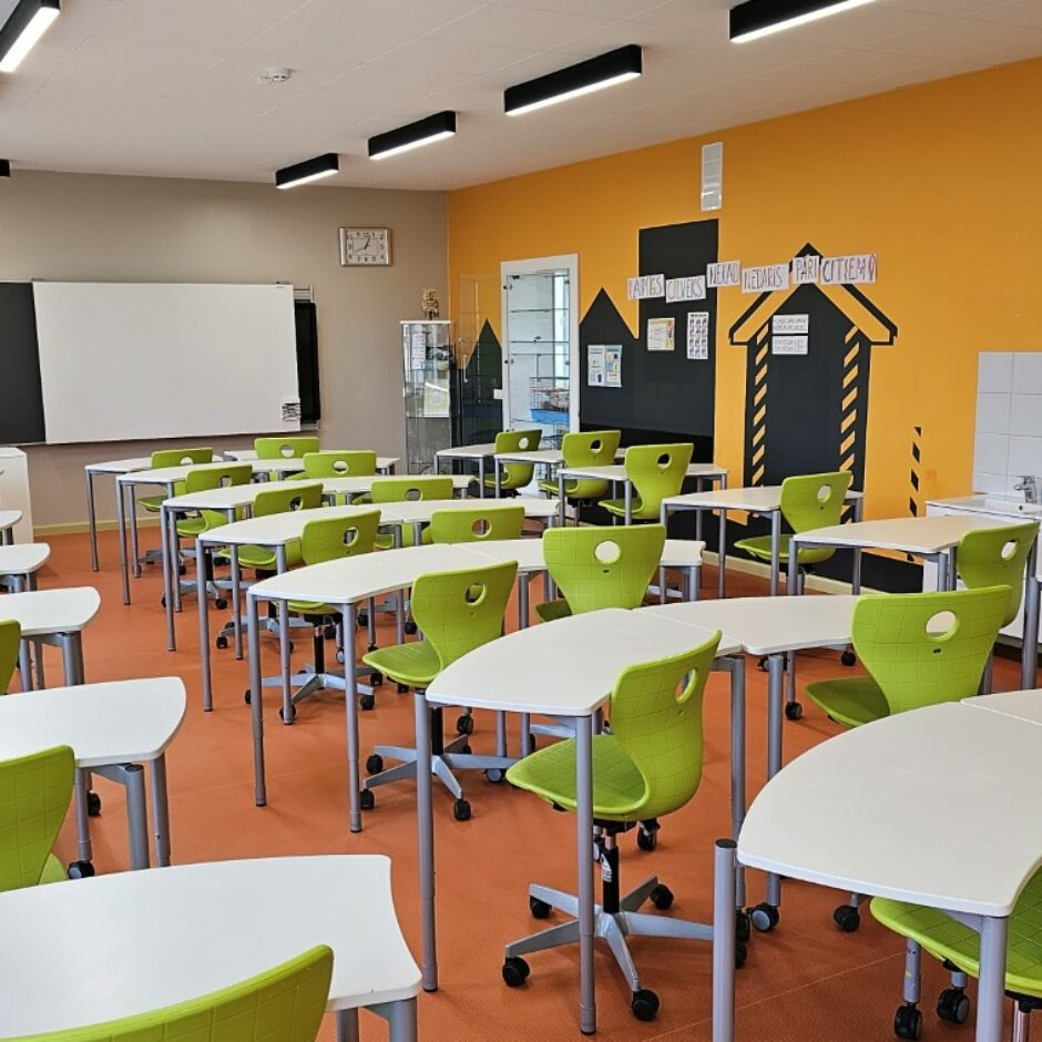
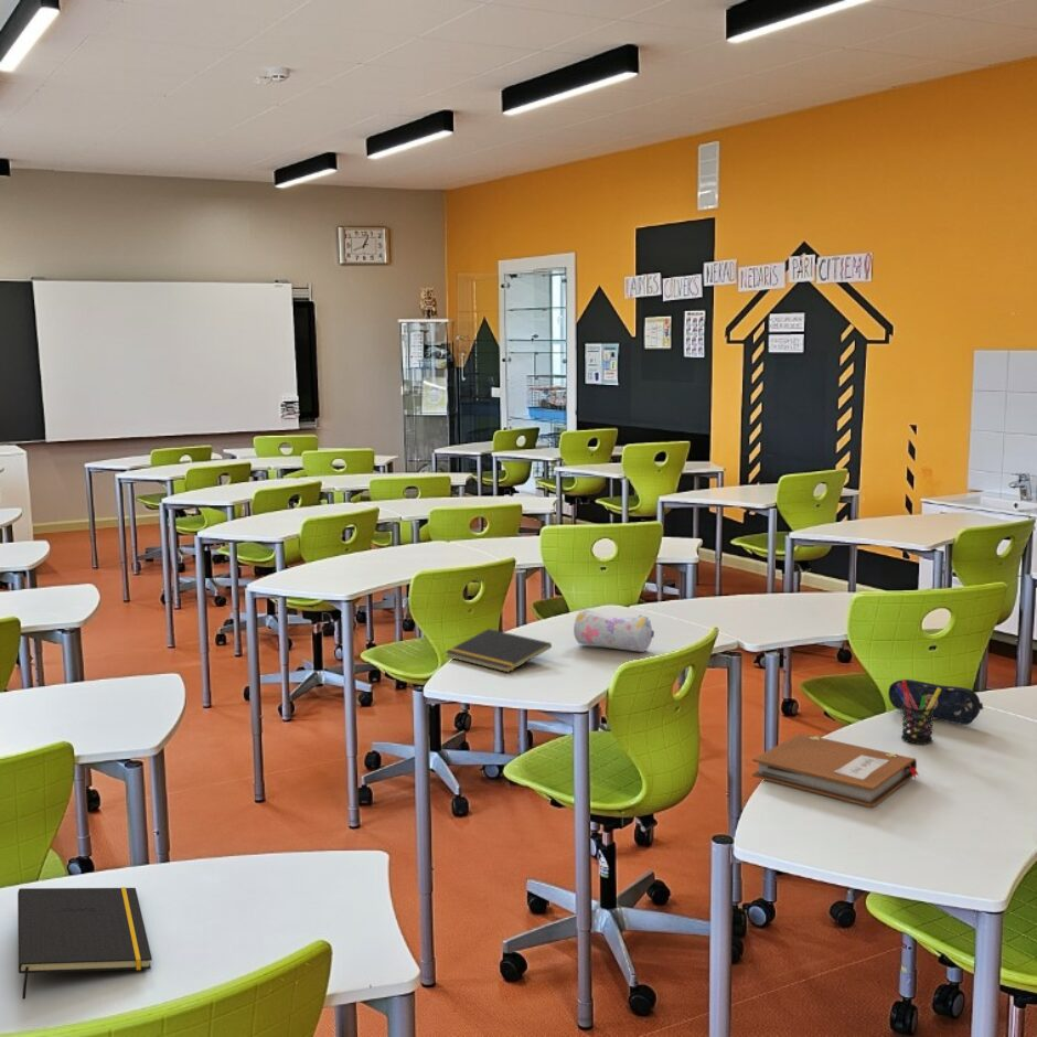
+ pen holder [896,681,941,746]
+ notebook [751,733,920,809]
+ pencil case [573,609,655,653]
+ notepad [17,886,153,1001]
+ notepad [445,628,553,674]
+ pencil case [887,678,984,726]
